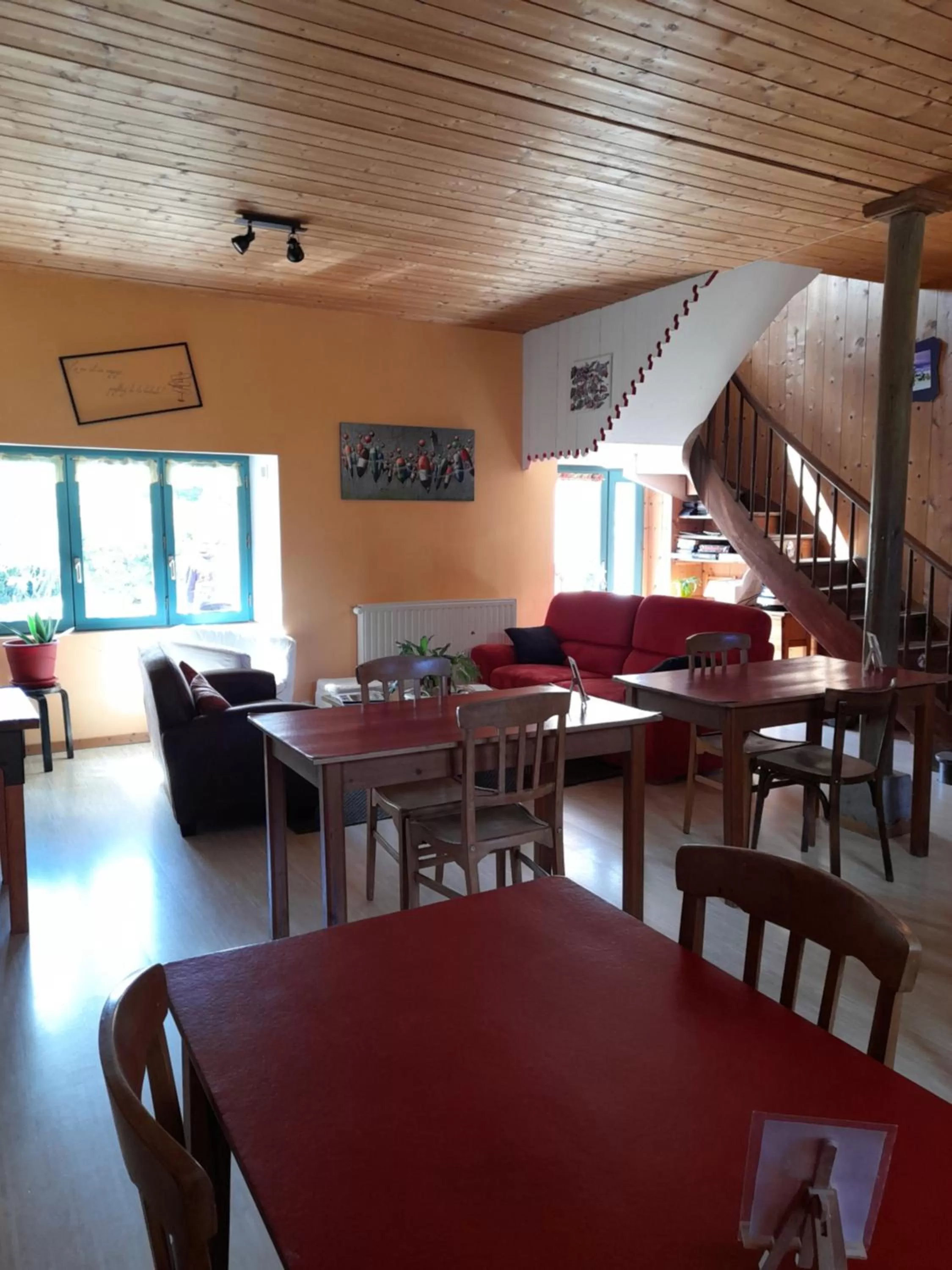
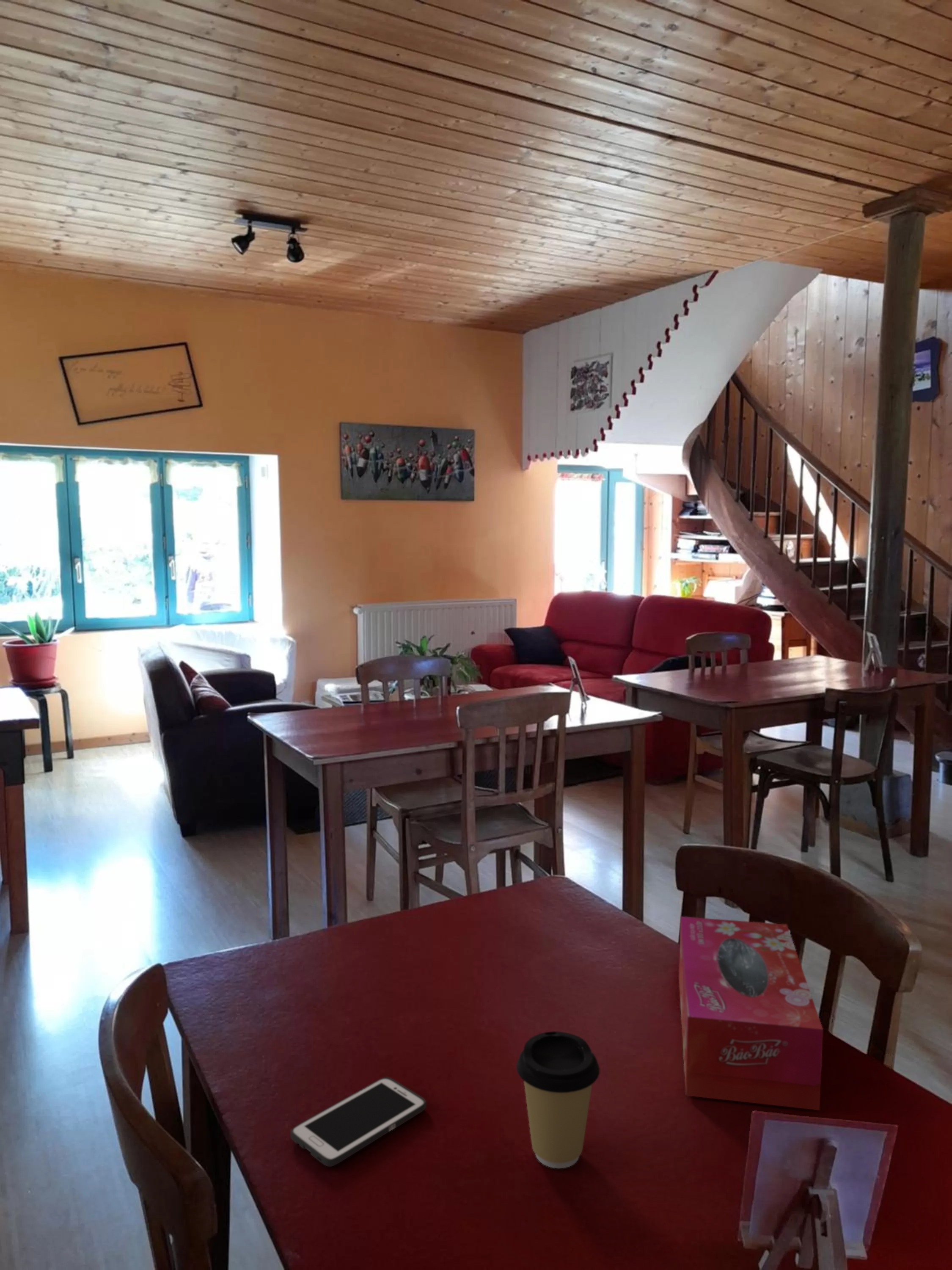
+ coffee cup [516,1031,600,1169]
+ cell phone [290,1077,427,1167]
+ tissue box [679,916,823,1111]
